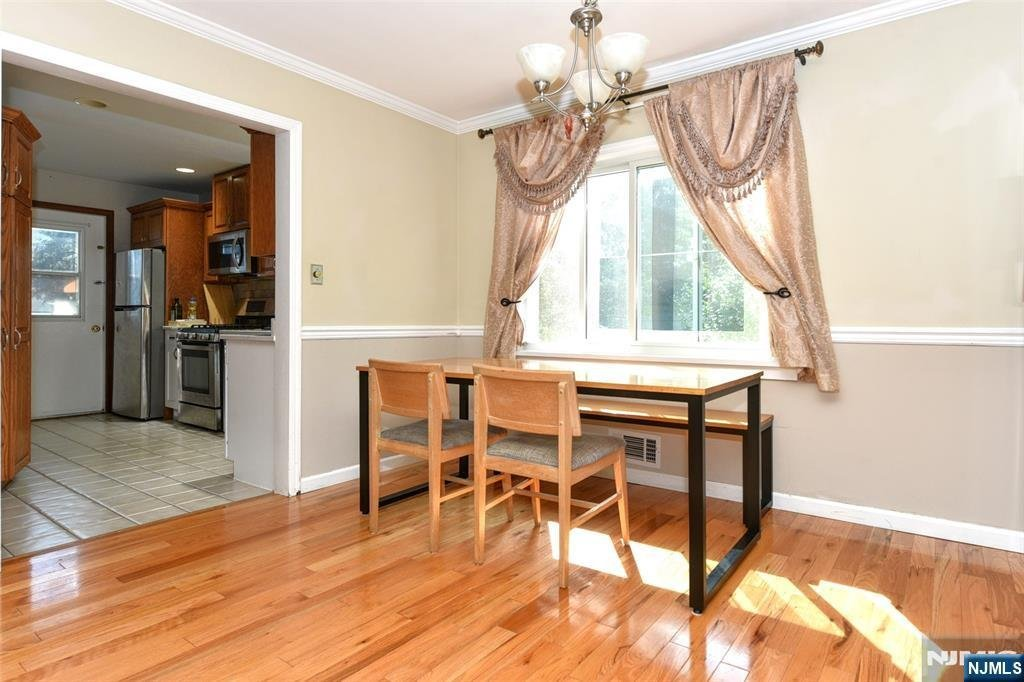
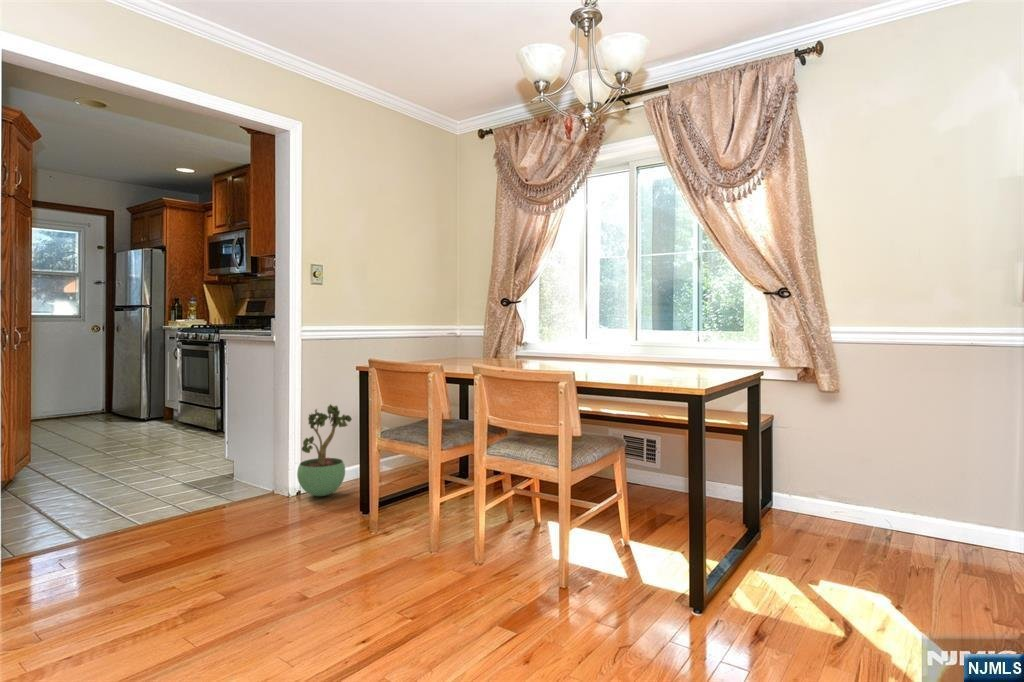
+ potted plant [296,403,353,497]
